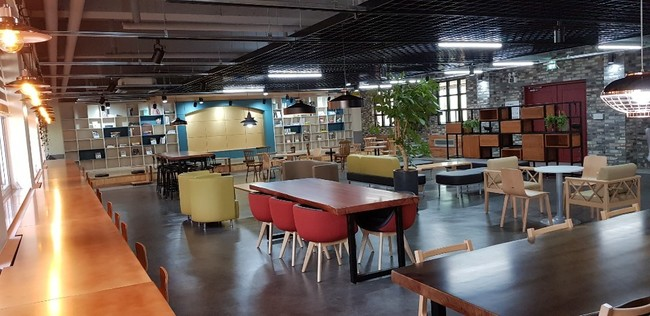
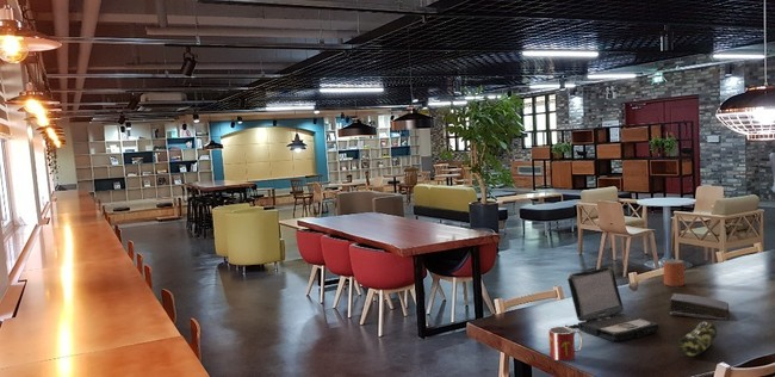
+ pencil case [677,321,718,358]
+ beverage can [662,259,686,288]
+ mug [547,326,583,361]
+ book [668,292,731,321]
+ laptop [564,266,659,342]
